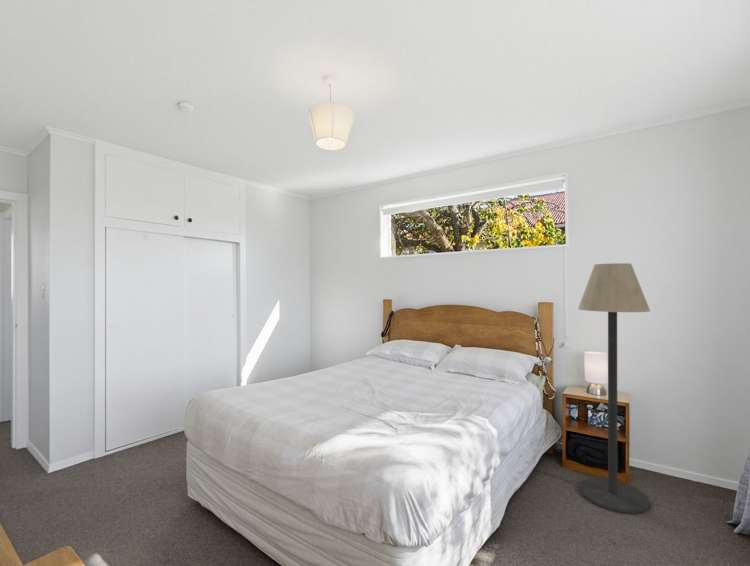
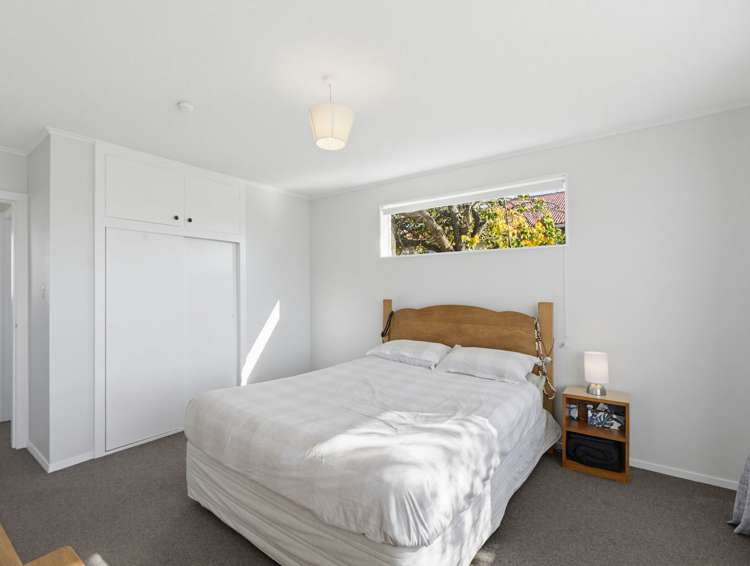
- floor lamp [577,262,651,514]
